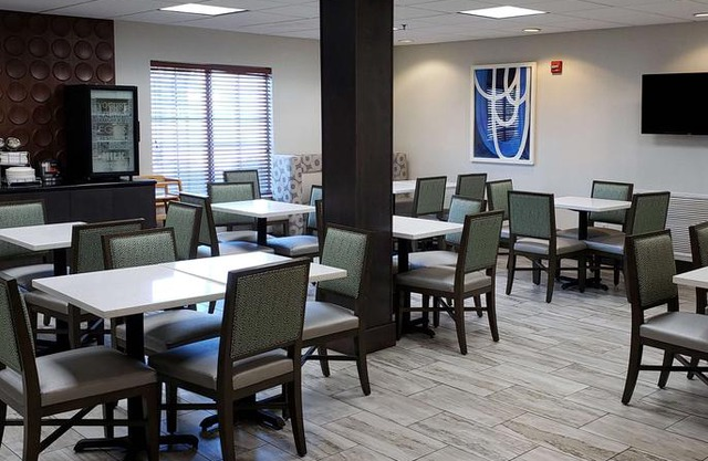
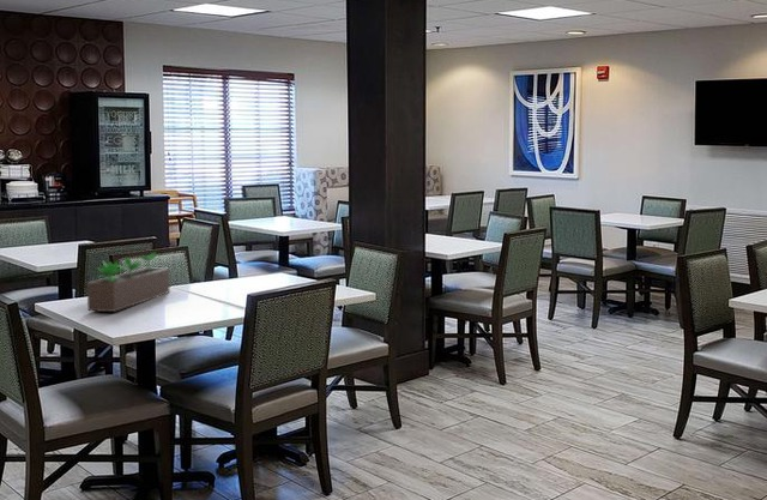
+ succulent planter [86,251,171,313]
